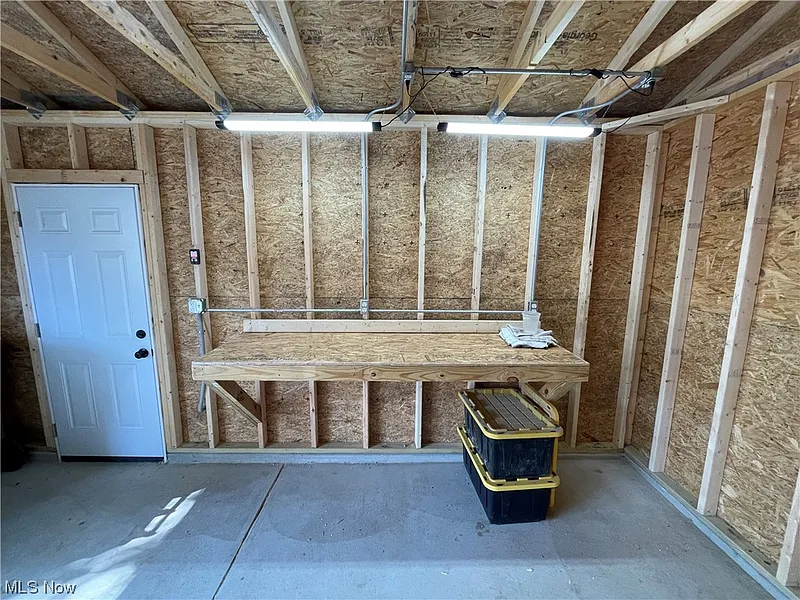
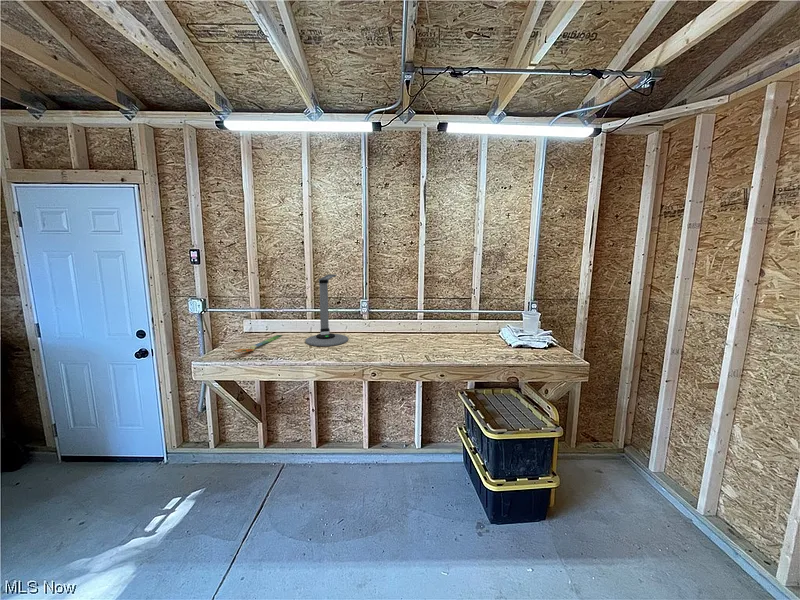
+ tape measure [234,334,283,353]
+ desk lamp [304,273,349,347]
